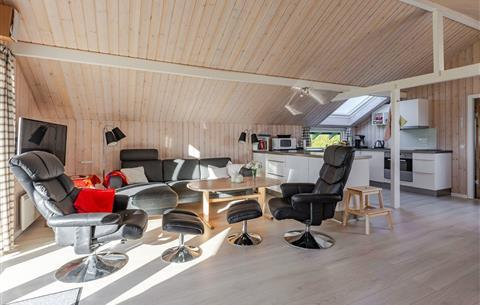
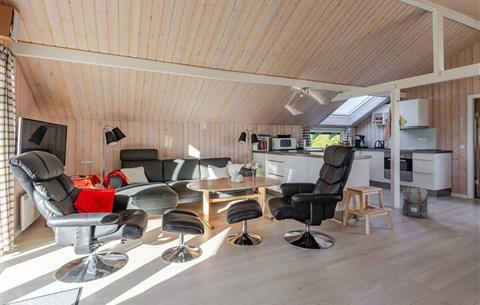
+ backpack [401,185,429,219]
